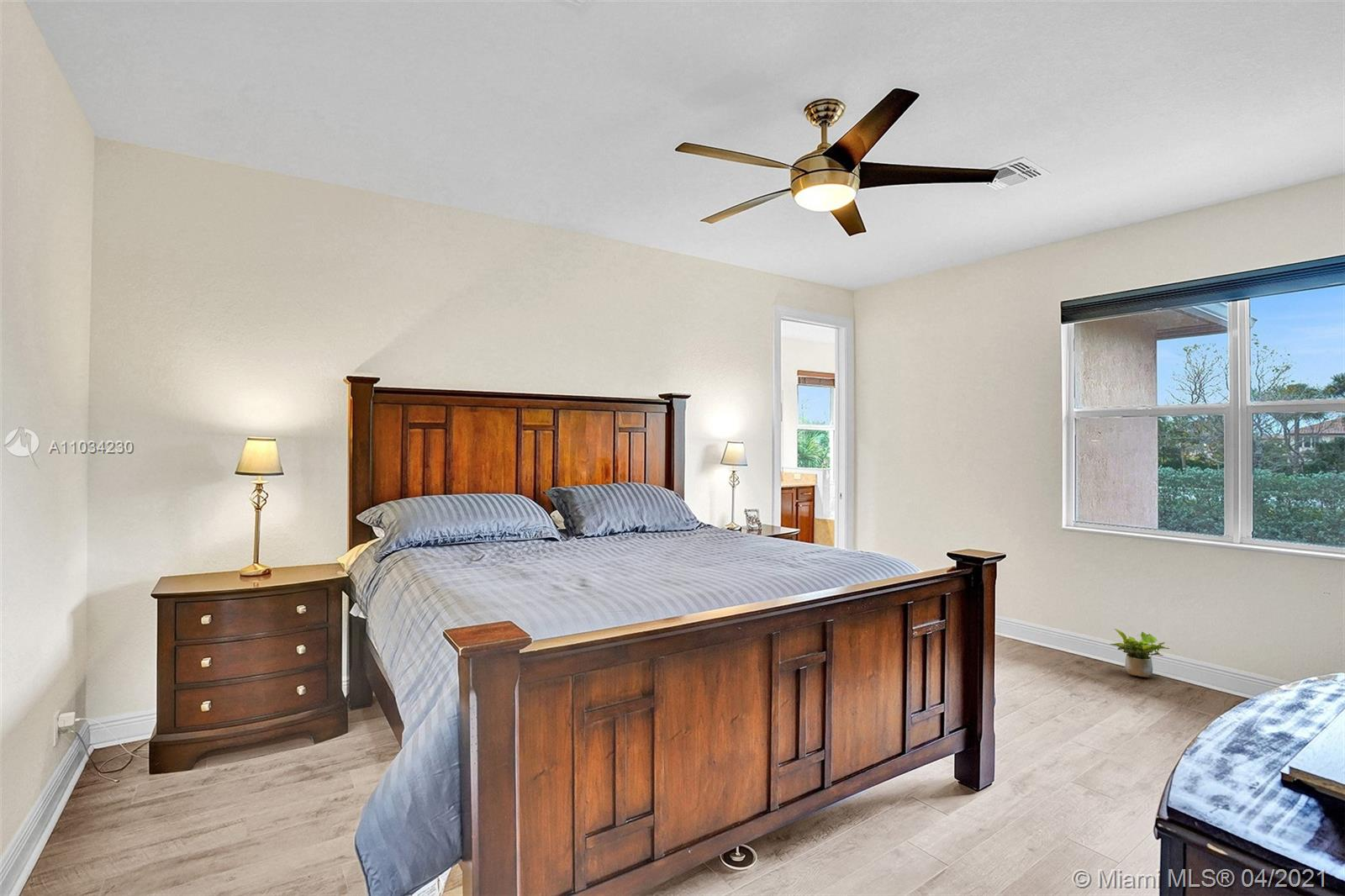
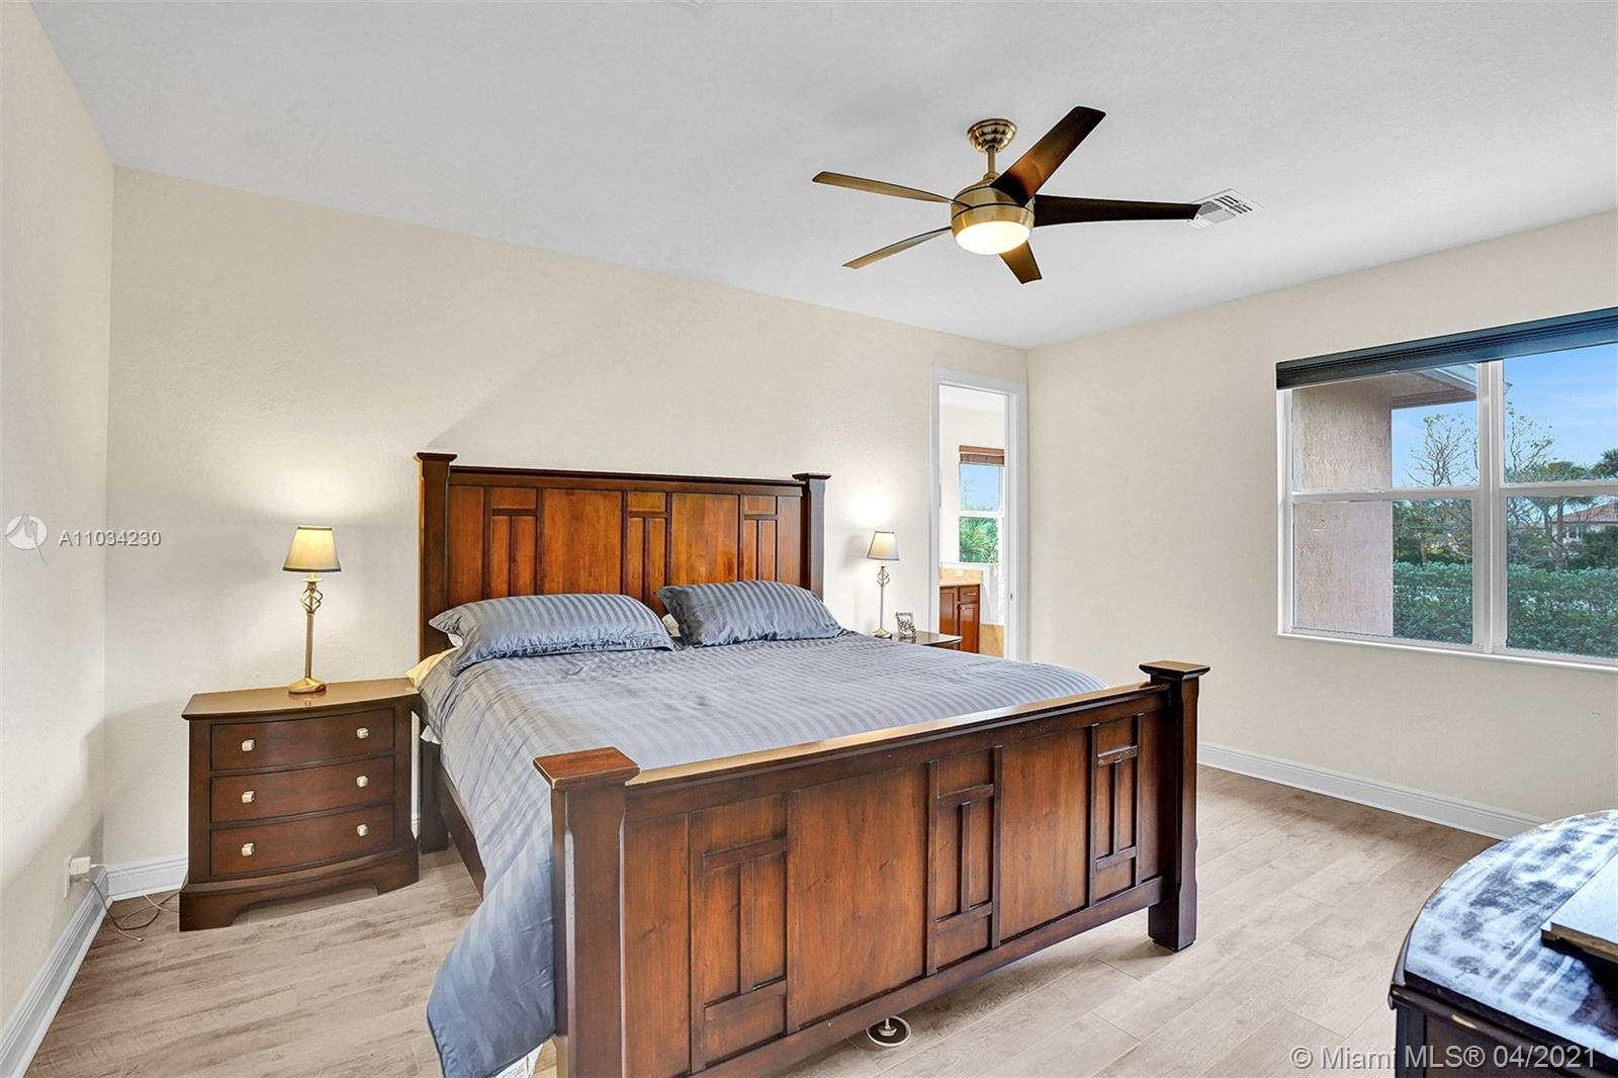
- potted plant [1109,628,1170,678]
